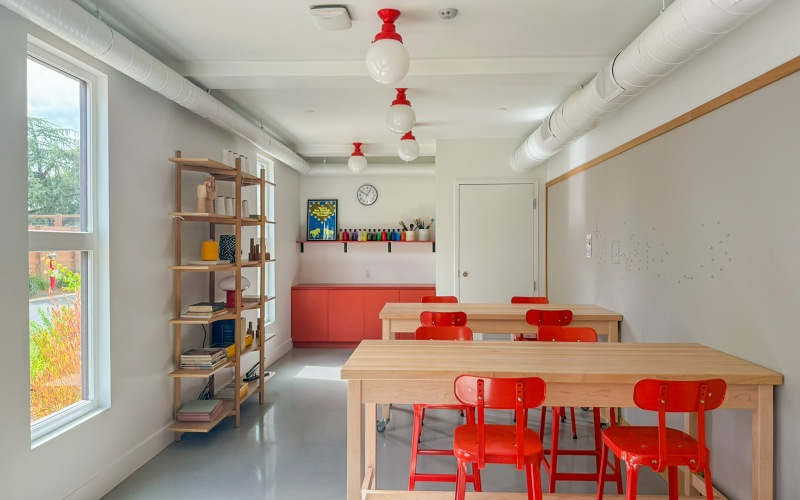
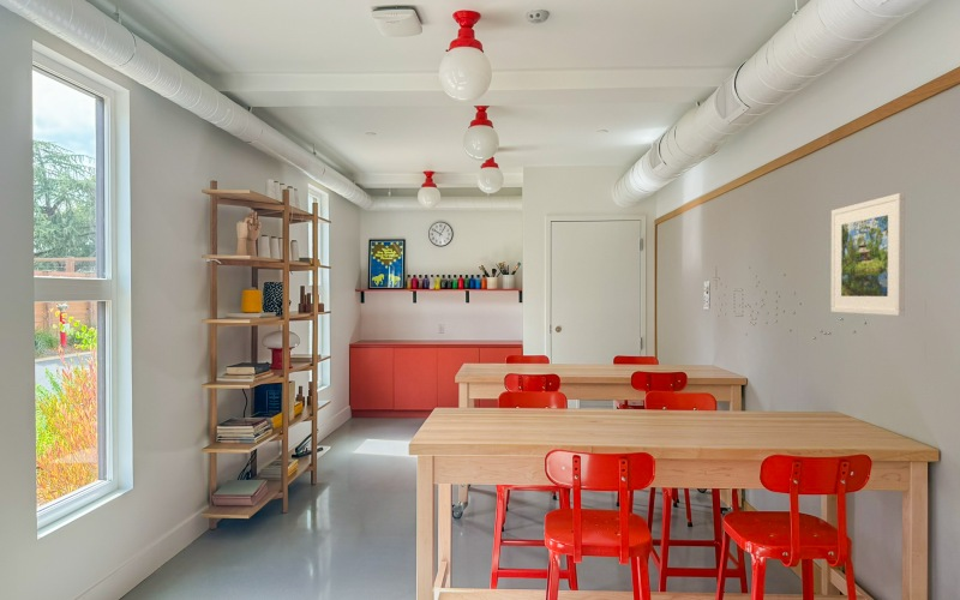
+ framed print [830,192,906,317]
